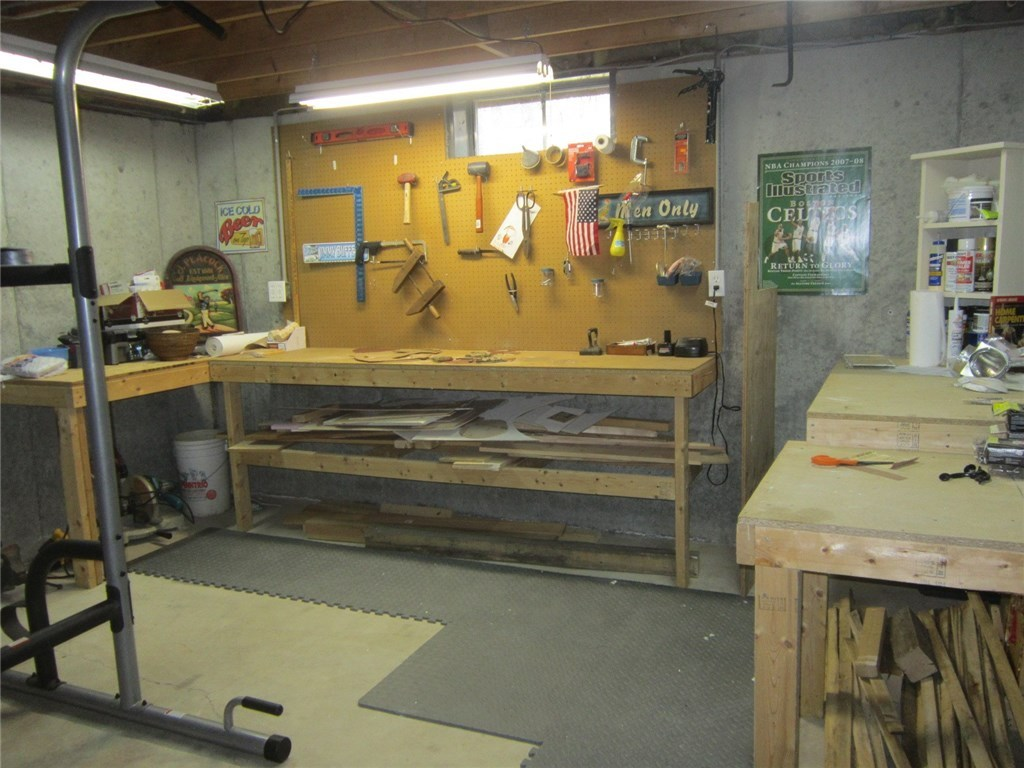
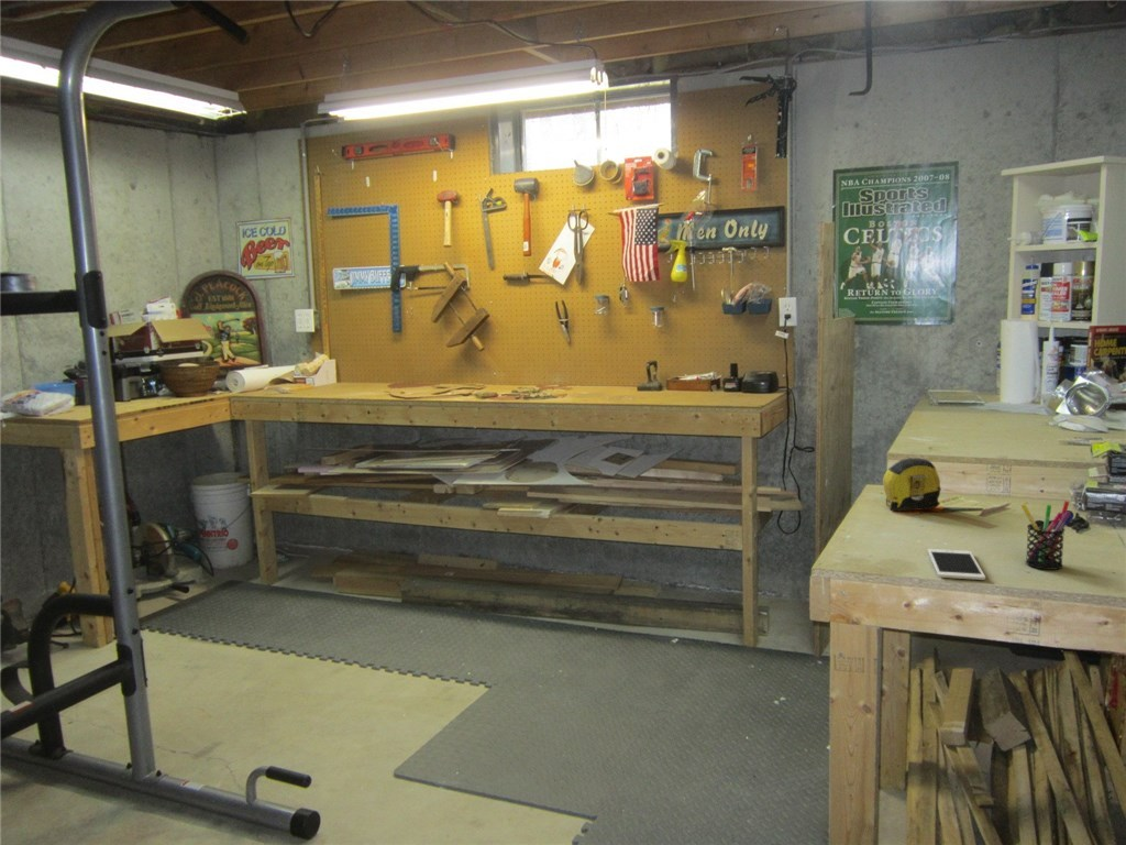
+ cell phone [927,548,986,581]
+ tape measure [882,457,942,512]
+ pen holder [1019,500,1074,571]
